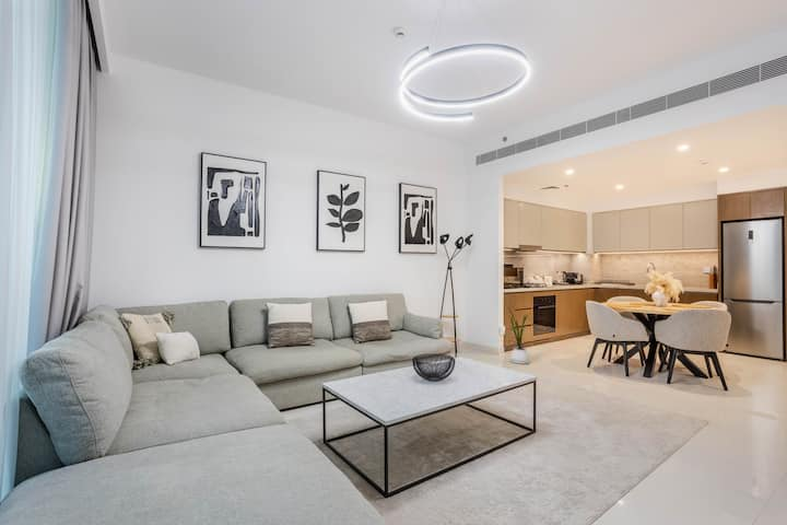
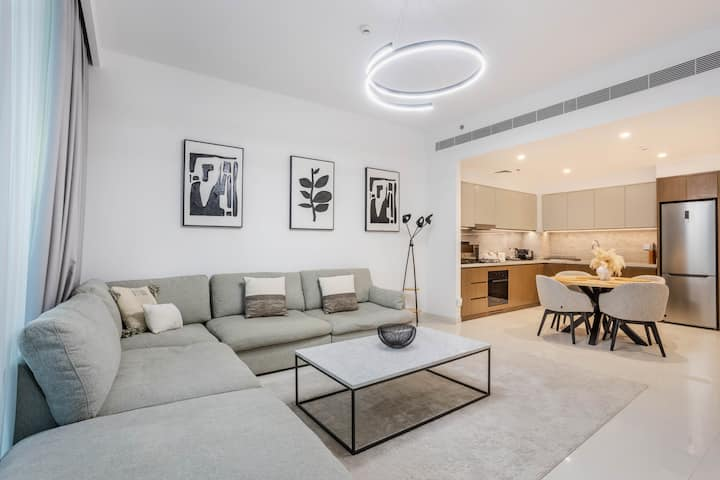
- house plant [504,305,538,365]
